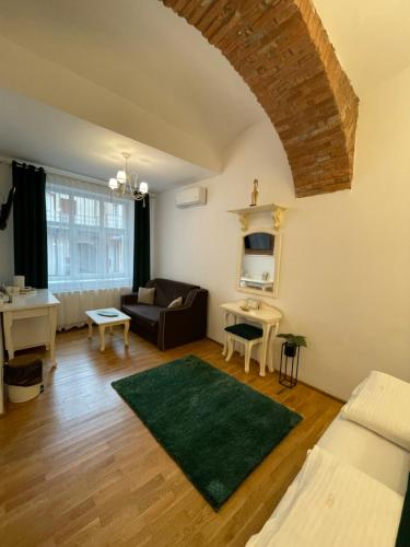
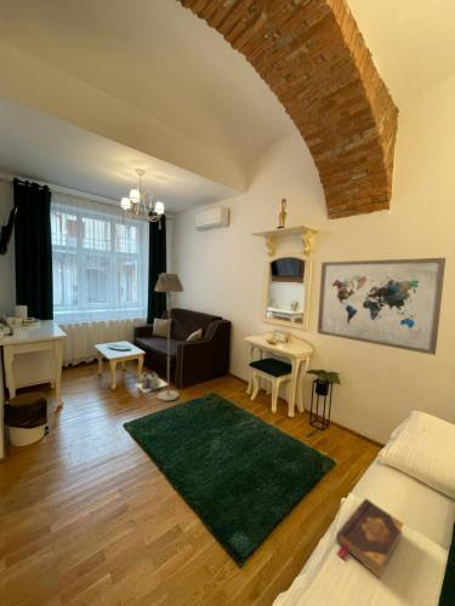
+ book [335,497,405,579]
+ wall art [317,257,447,356]
+ floor lamp [153,273,184,402]
+ boots [133,371,167,394]
